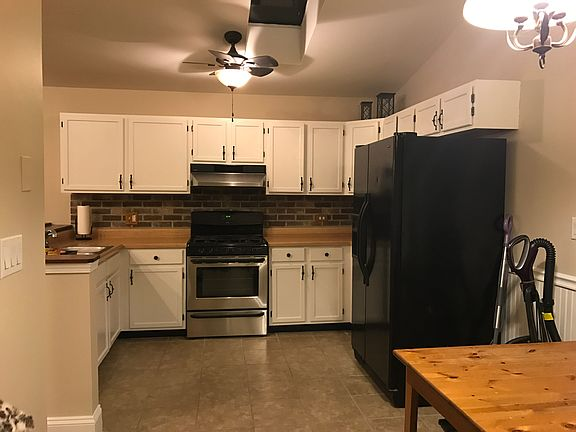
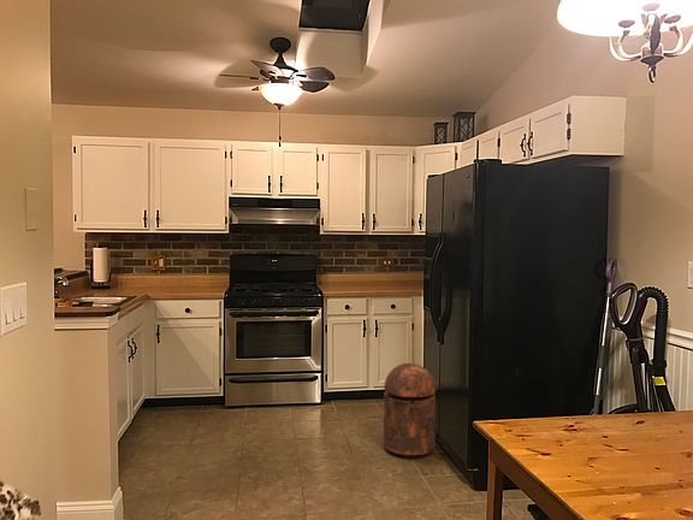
+ trash can [383,362,437,460]
